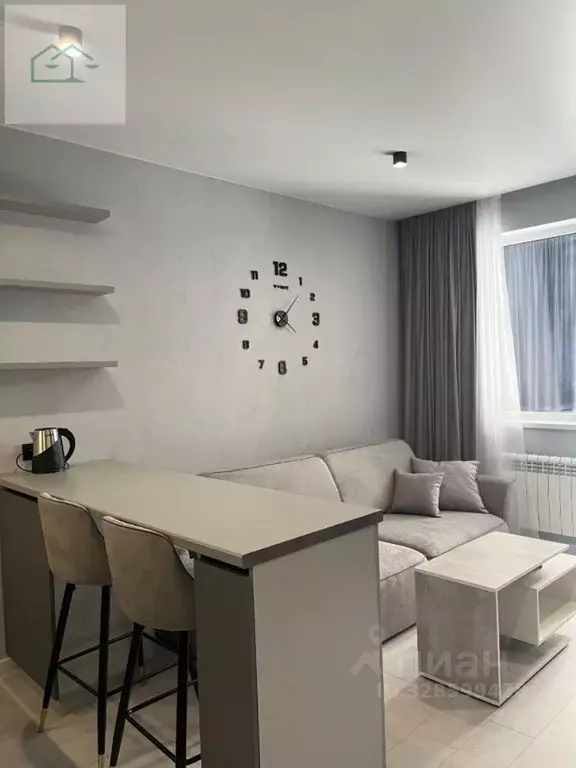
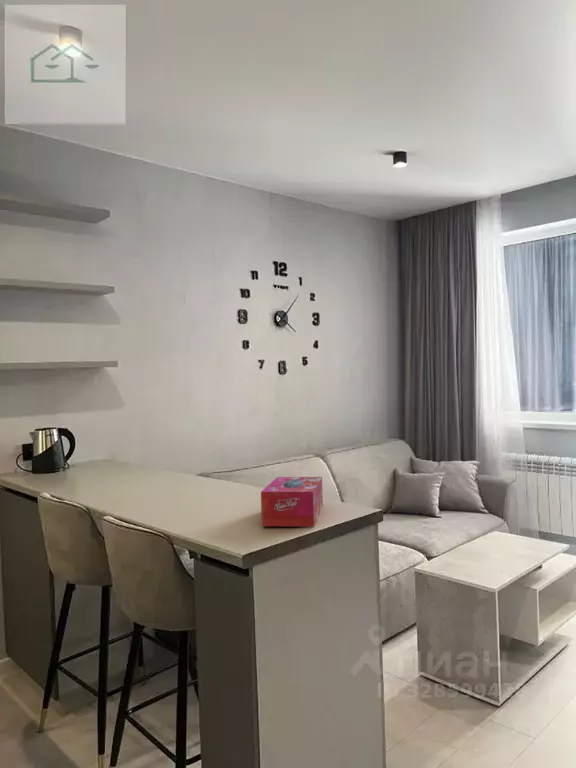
+ tissue box [260,476,324,528]
